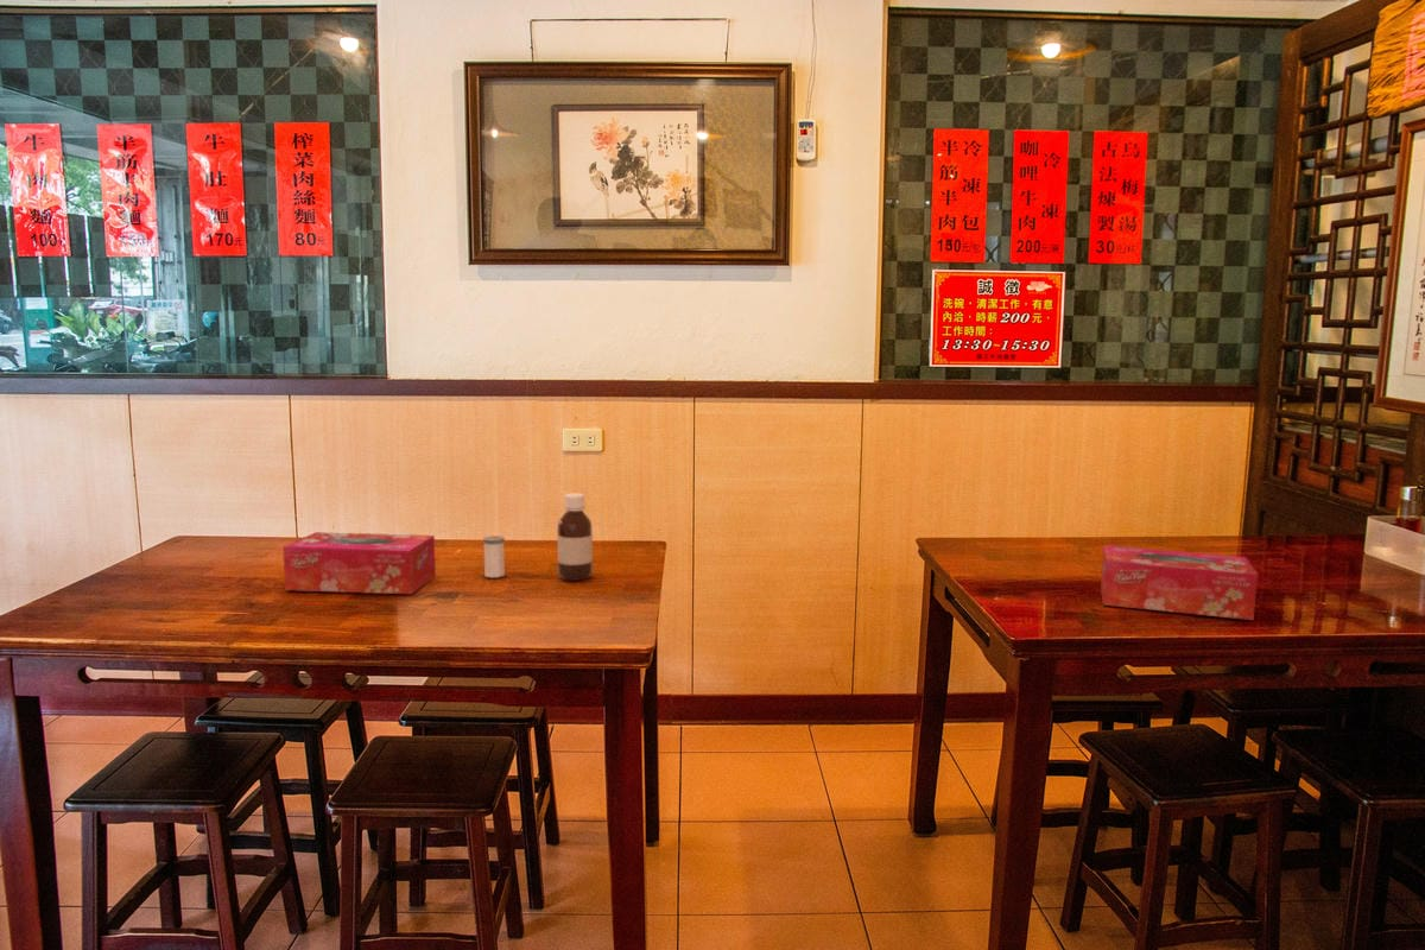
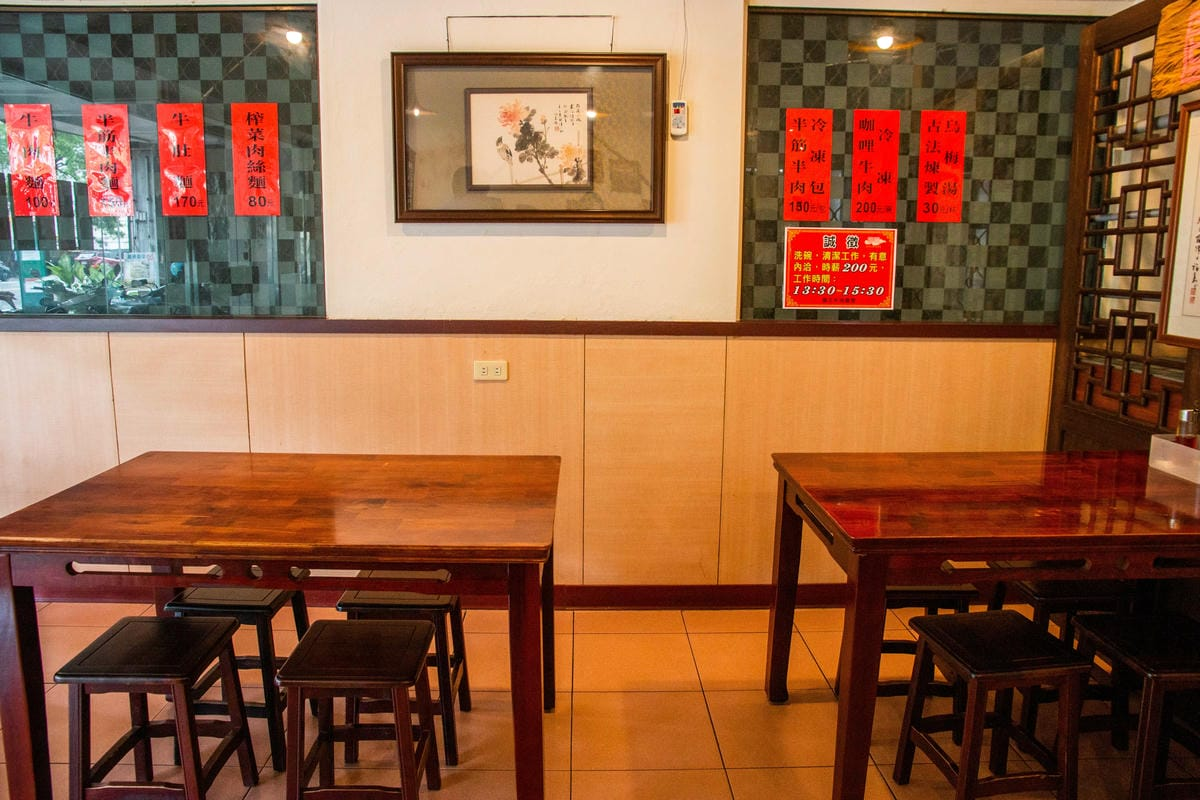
- tissue box [1100,544,1259,621]
- tissue box [281,531,437,595]
- salt shaker [482,534,506,578]
- bottle [556,492,594,582]
